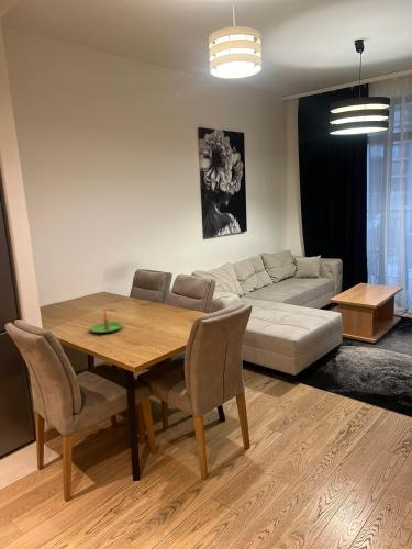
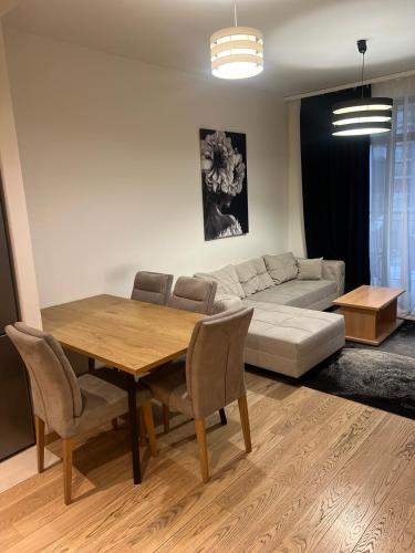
- candle [89,307,124,334]
